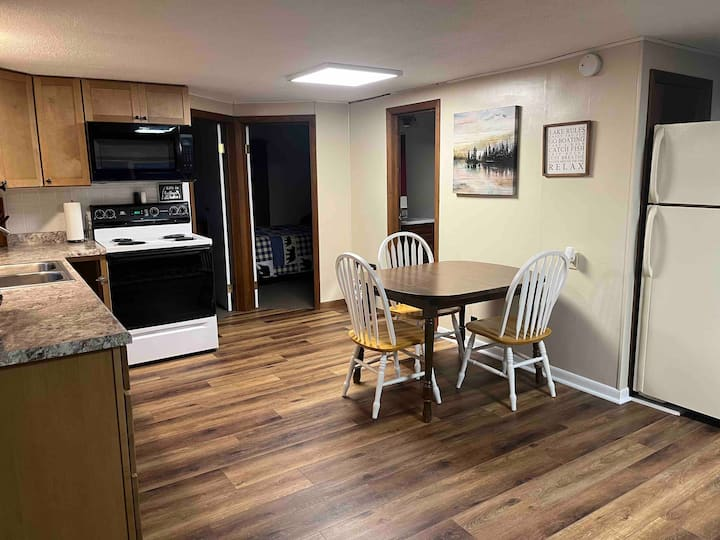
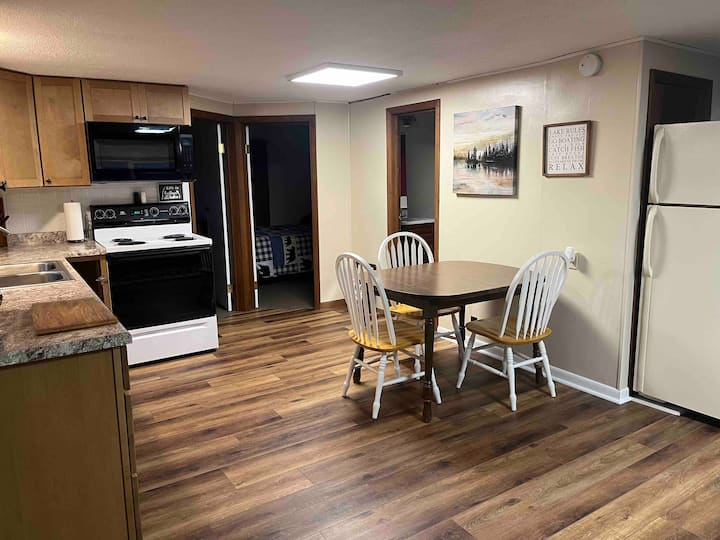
+ cutting board [30,296,119,335]
